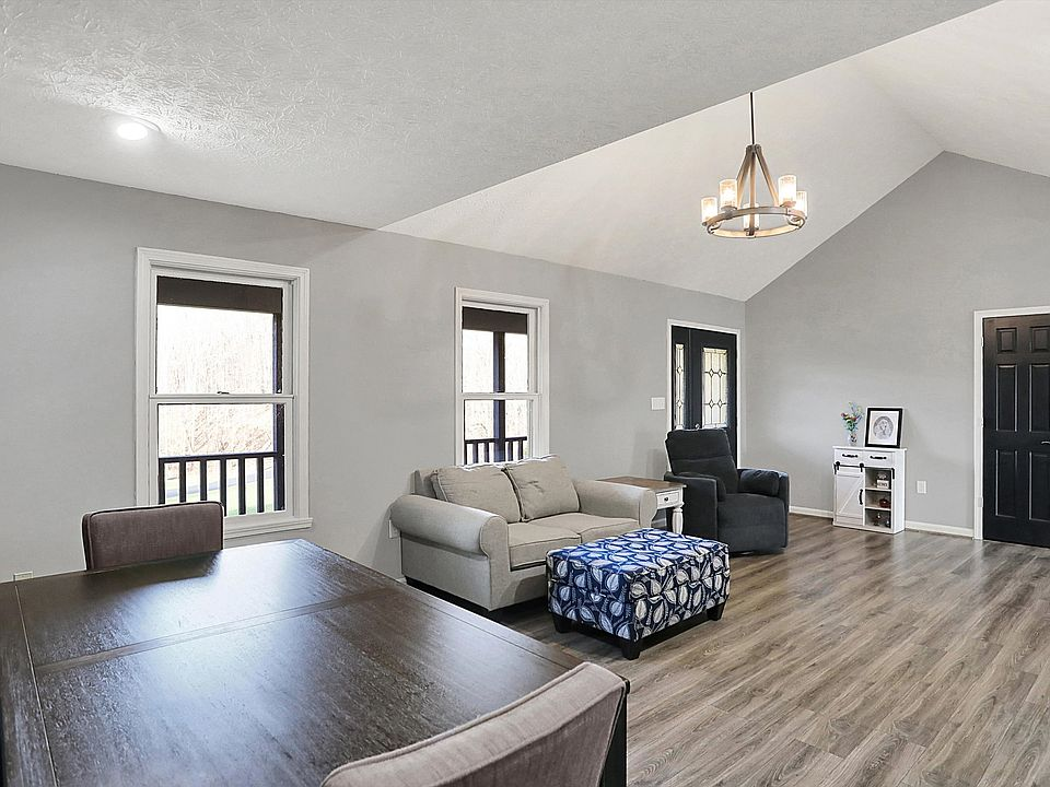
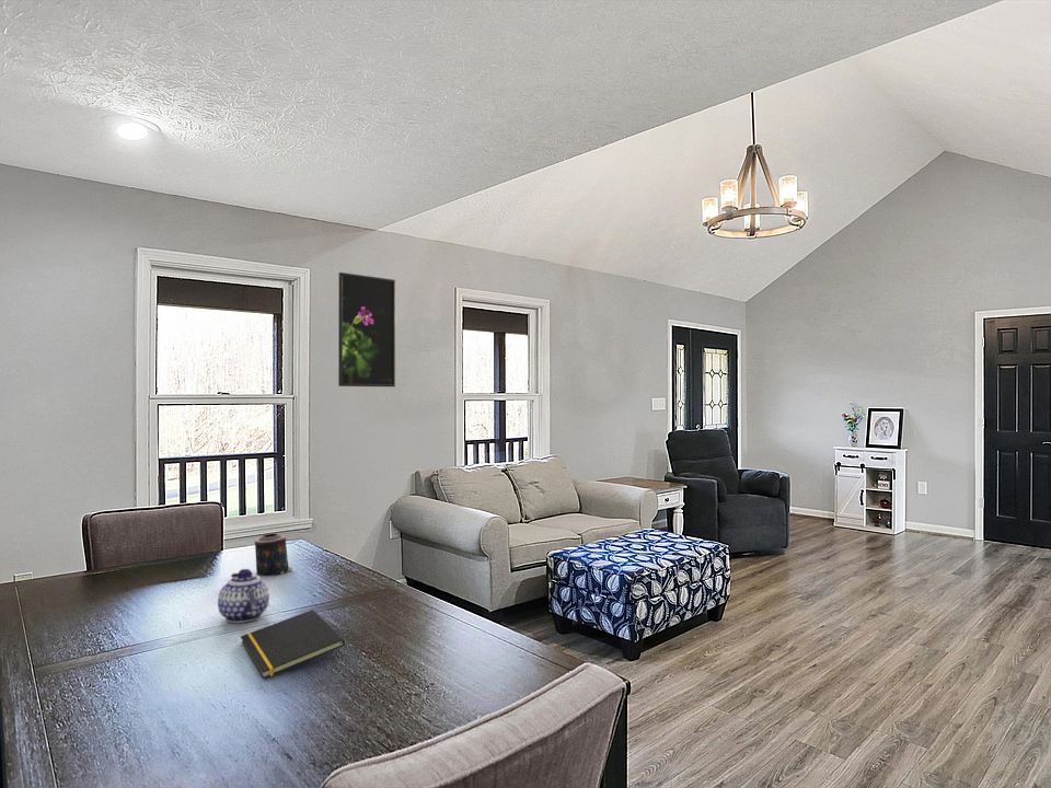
+ teapot [217,568,270,624]
+ candle [254,532,293,576]
+ notepad [240,609,346,680]
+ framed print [337,271,396,387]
